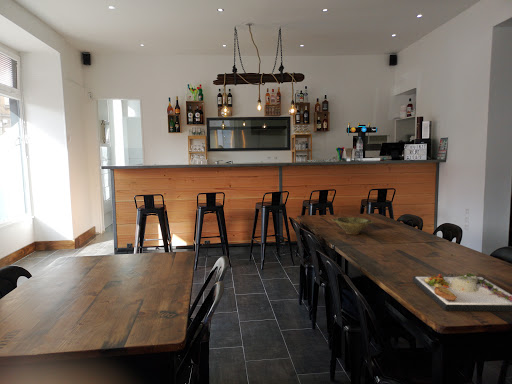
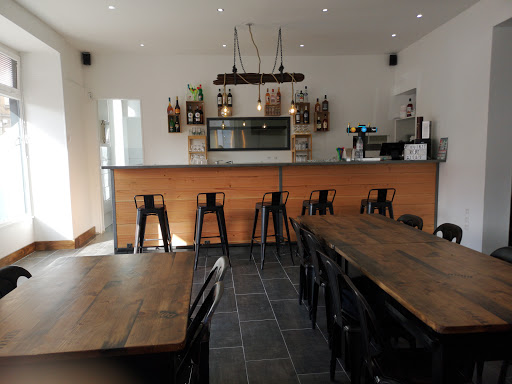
- bowl [331,216,375,235]
- dinner plate [412,272,512,312]
